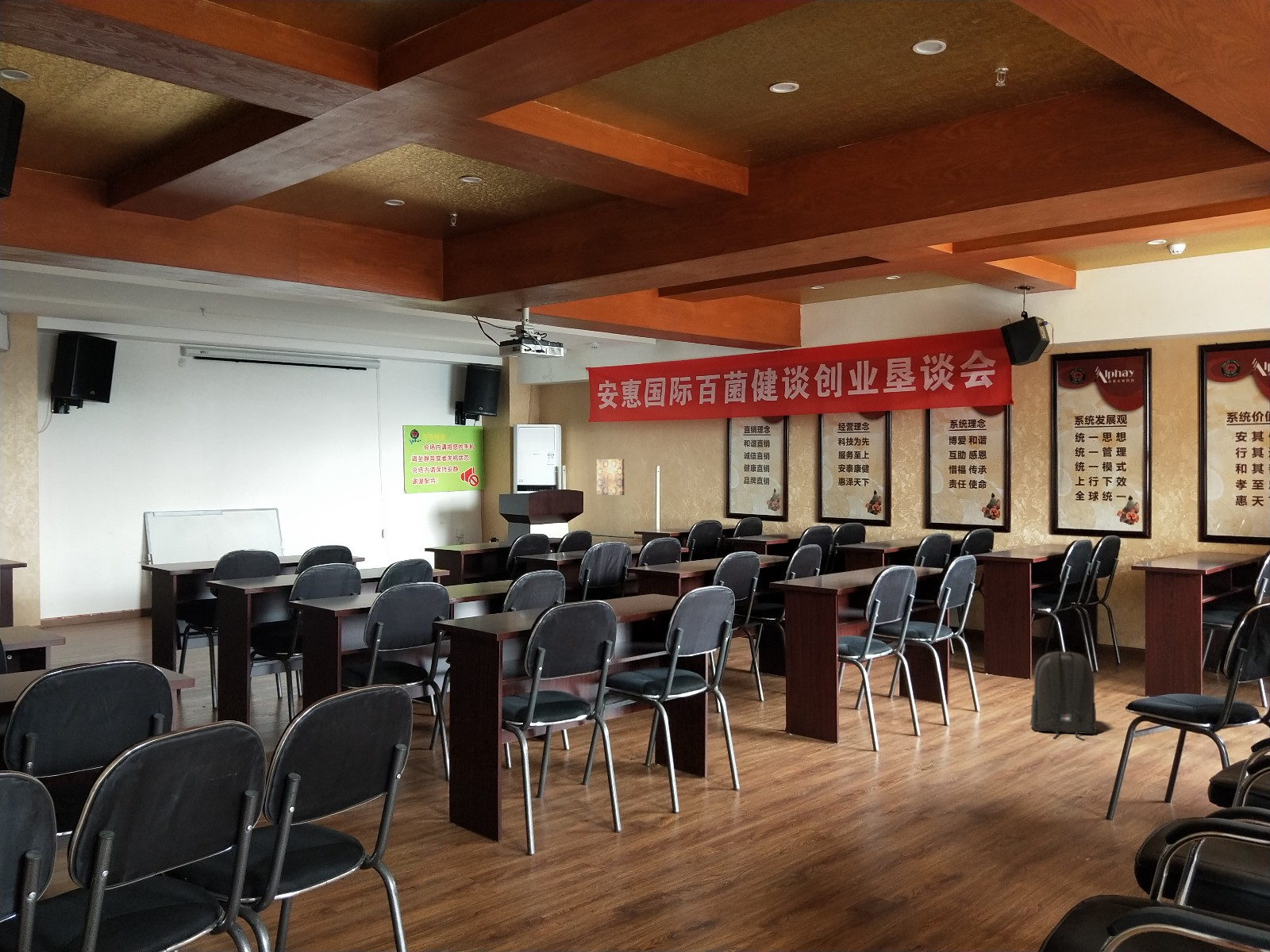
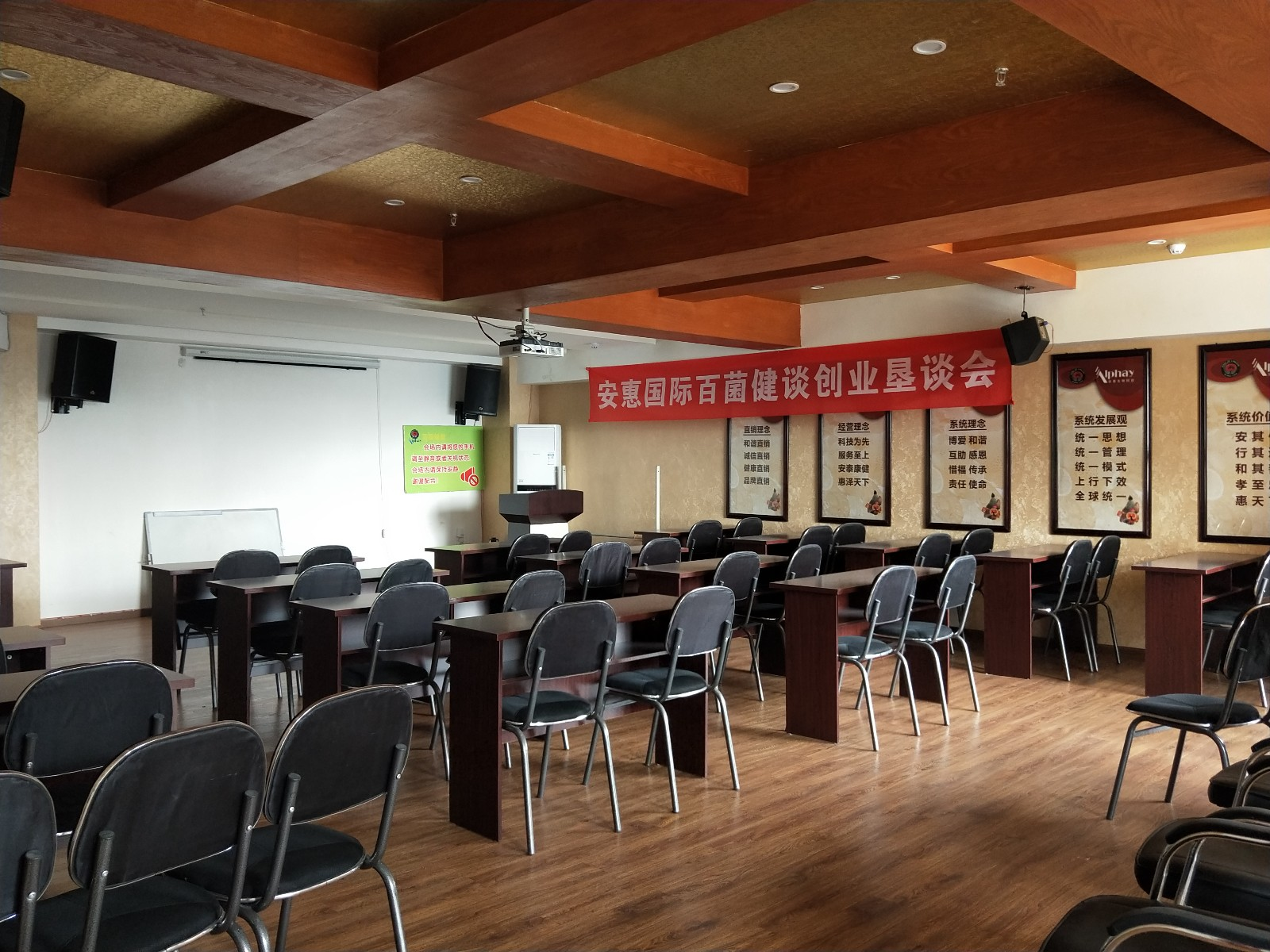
- backpack [1029,647,1098,741]
- wall art [596,459,625,496]
